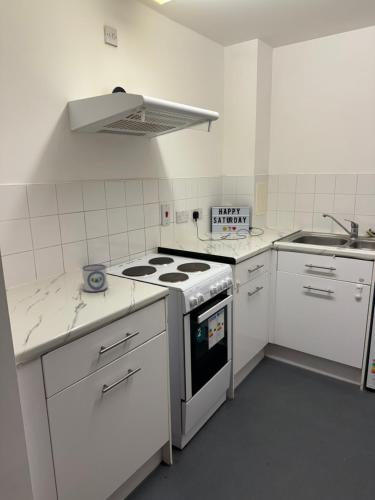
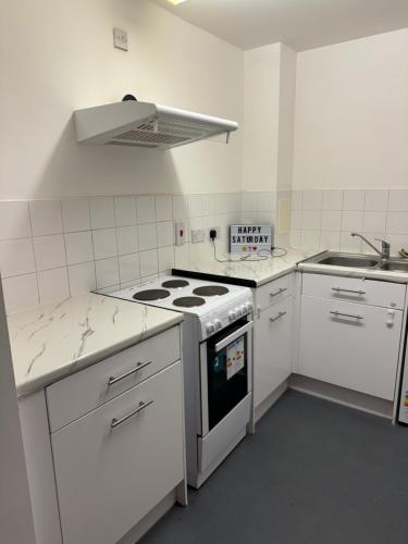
- mug [82,263,109,293]
